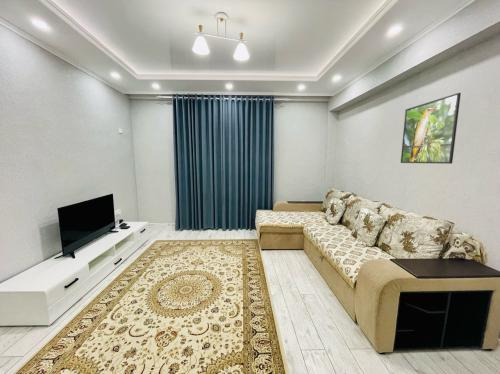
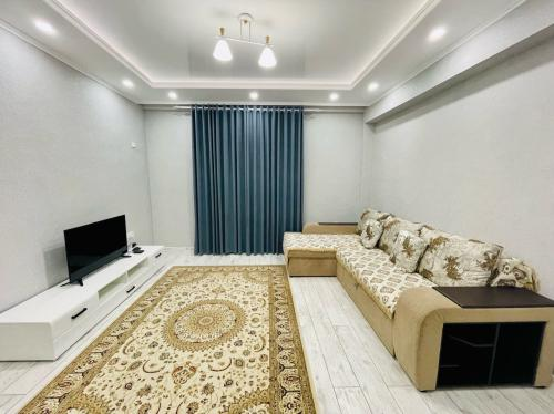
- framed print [400,92,462,165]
